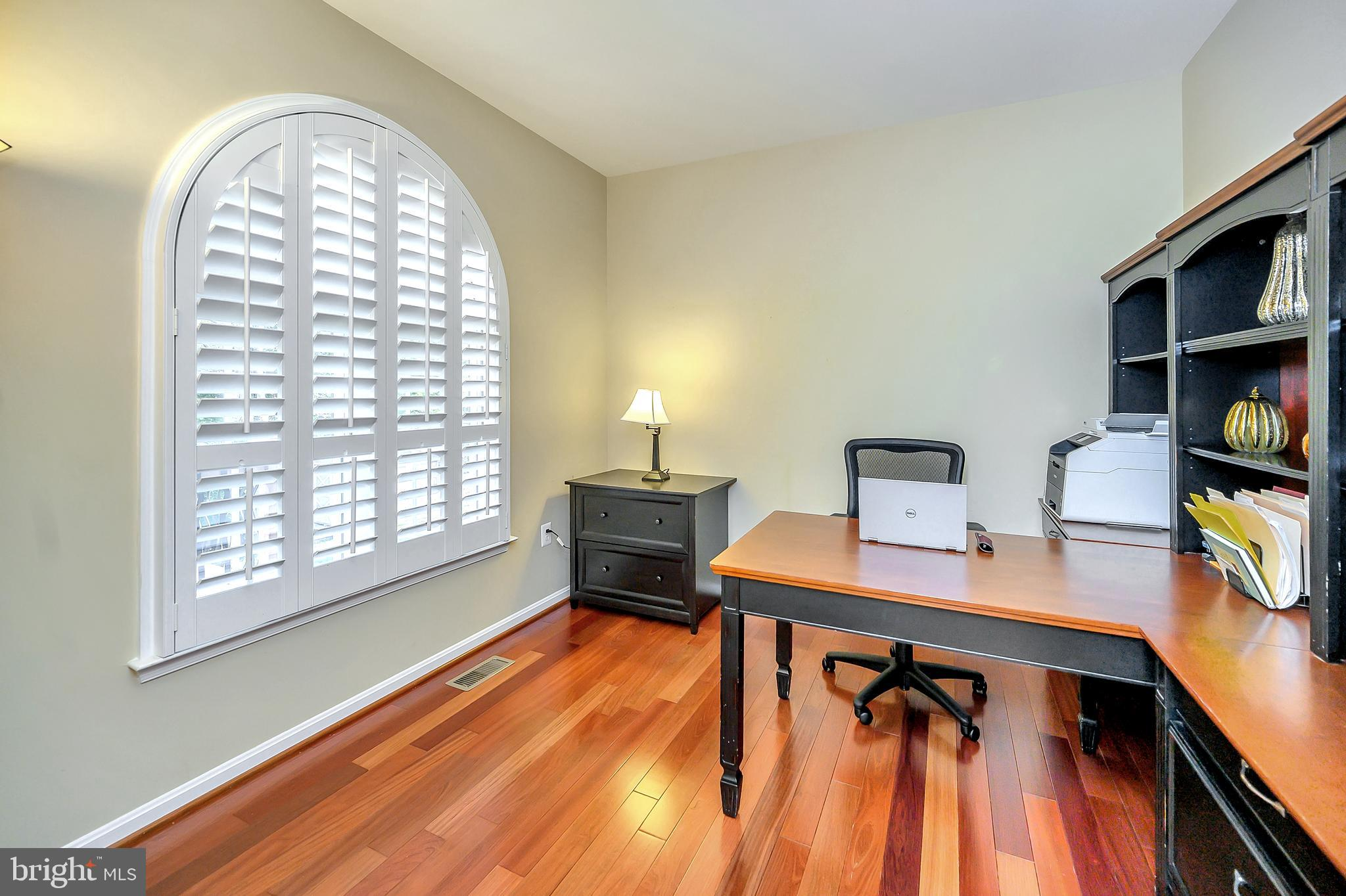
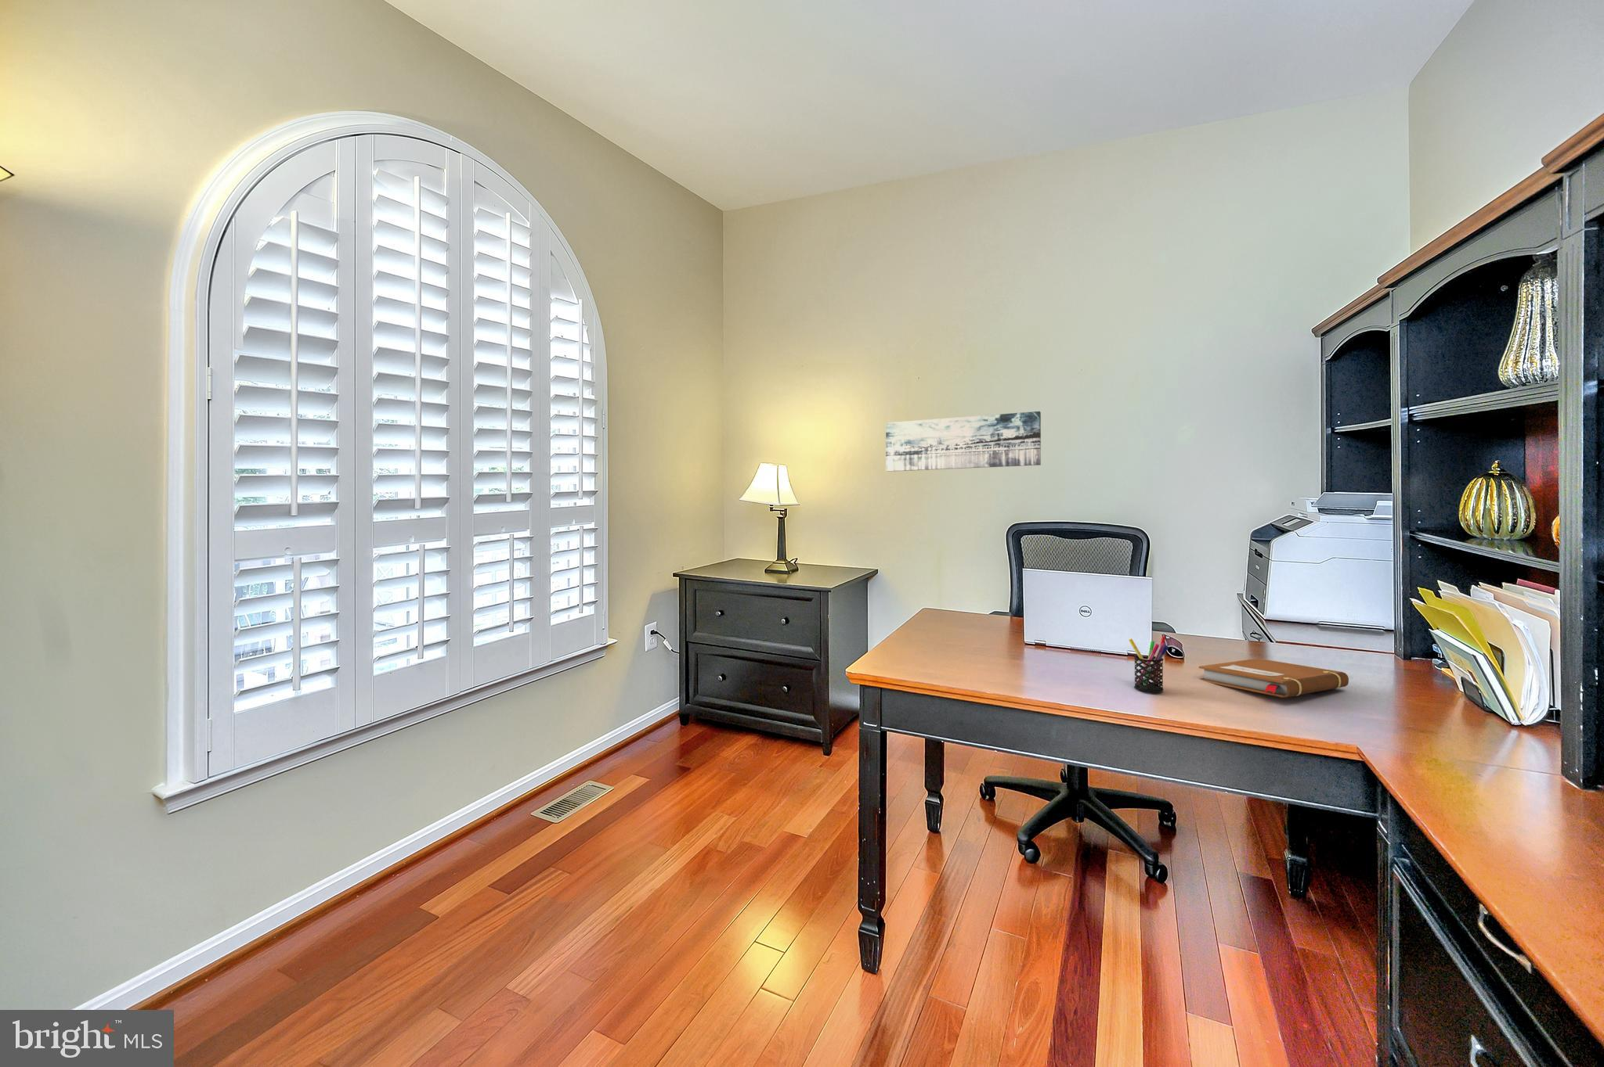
+ notebook [1199,657,1349,698]
+ wall art [885,411,1042,473]
+ pen holder [1127,635,1169,692]
